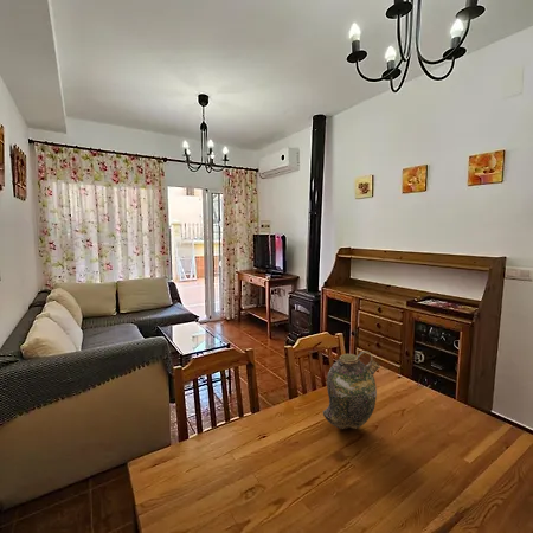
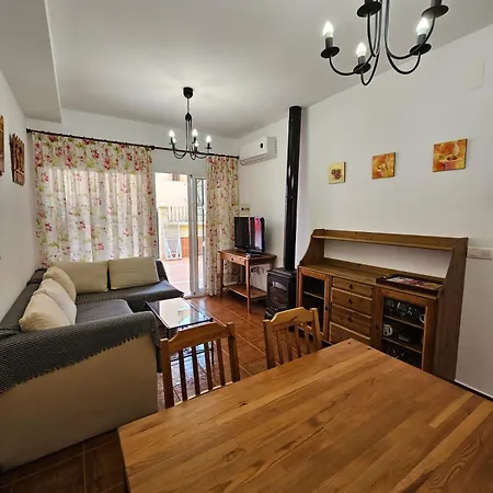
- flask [322,349,381,430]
